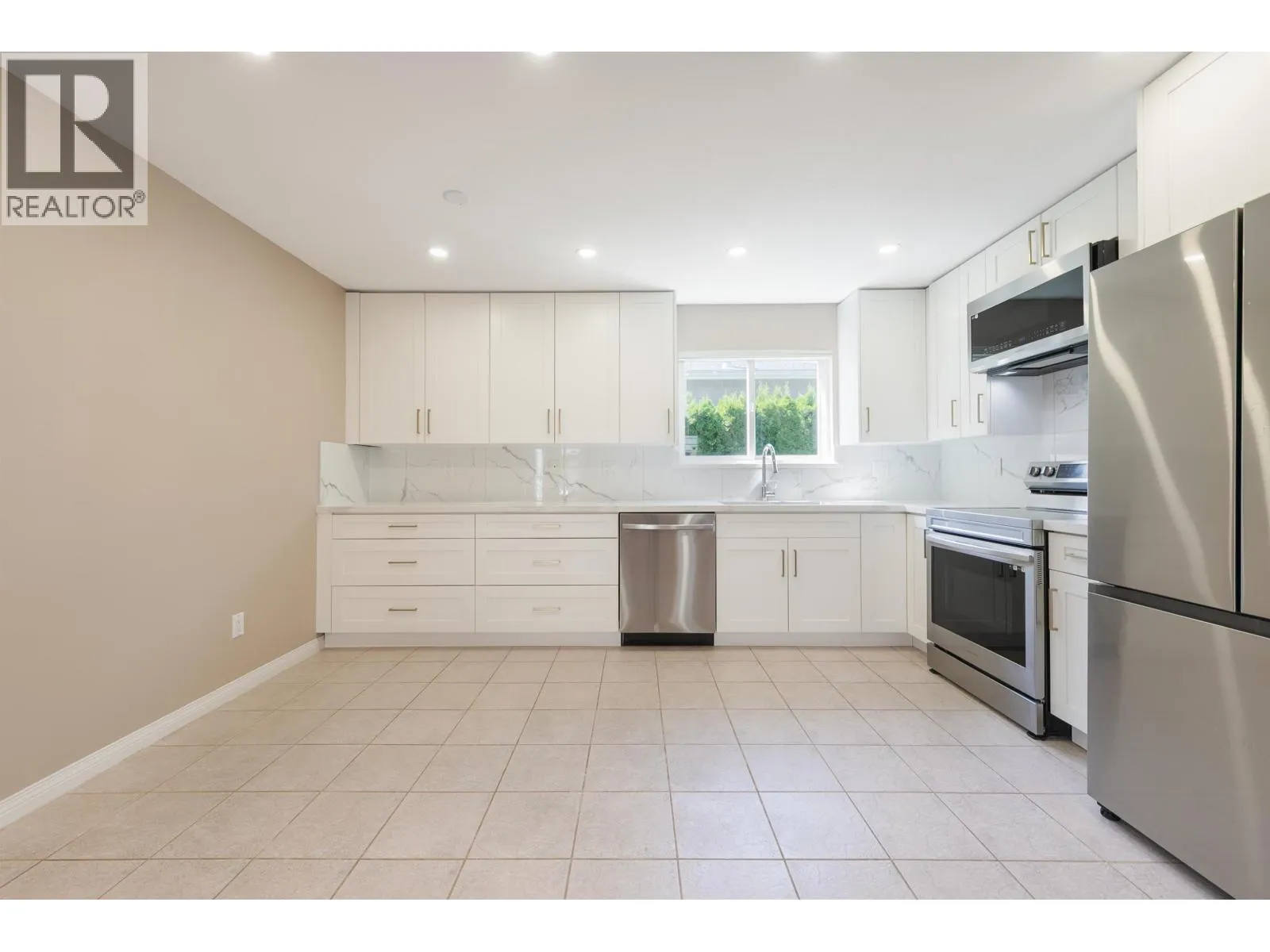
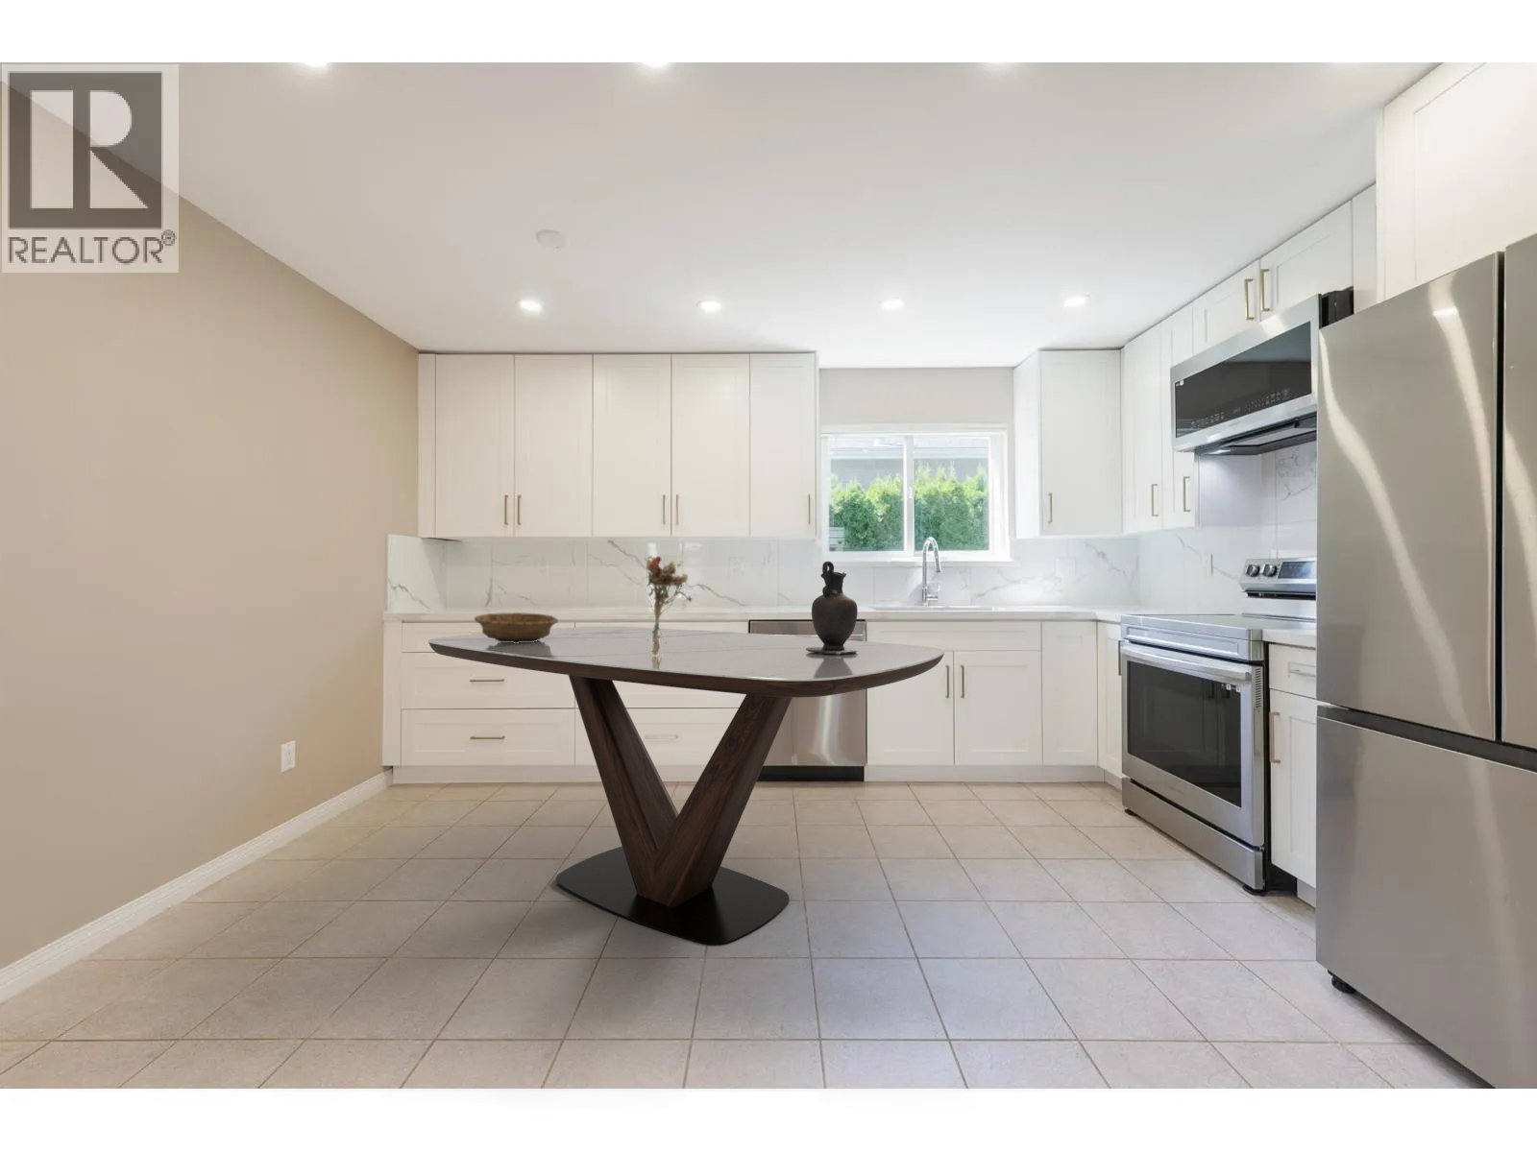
+ pitcher [806,560,859,655]
+ bouquet [644,555,693,656]
+ dining table [427,624,945,946]
+ decorative bowl [473,611,559,644]
